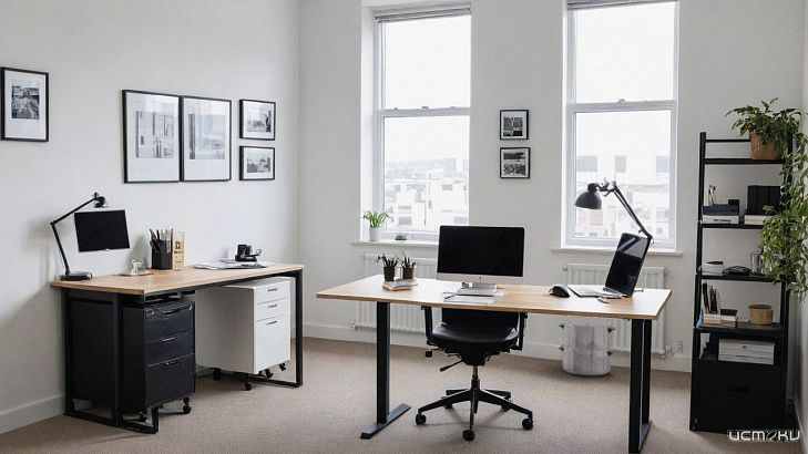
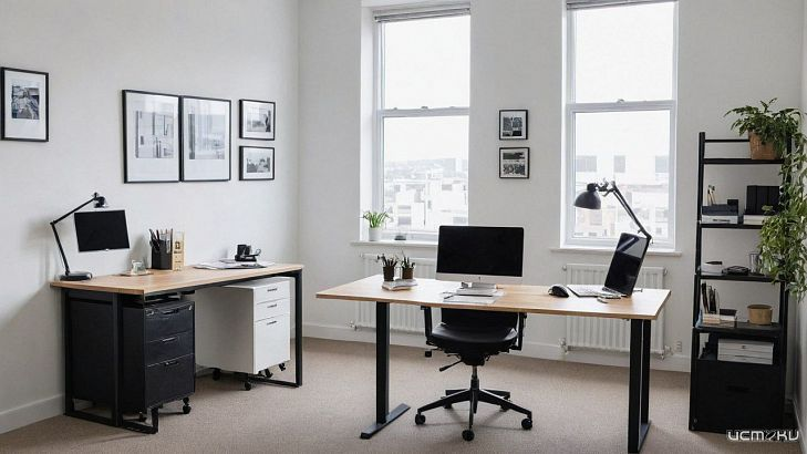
- waste bin [558,314,616,376]
